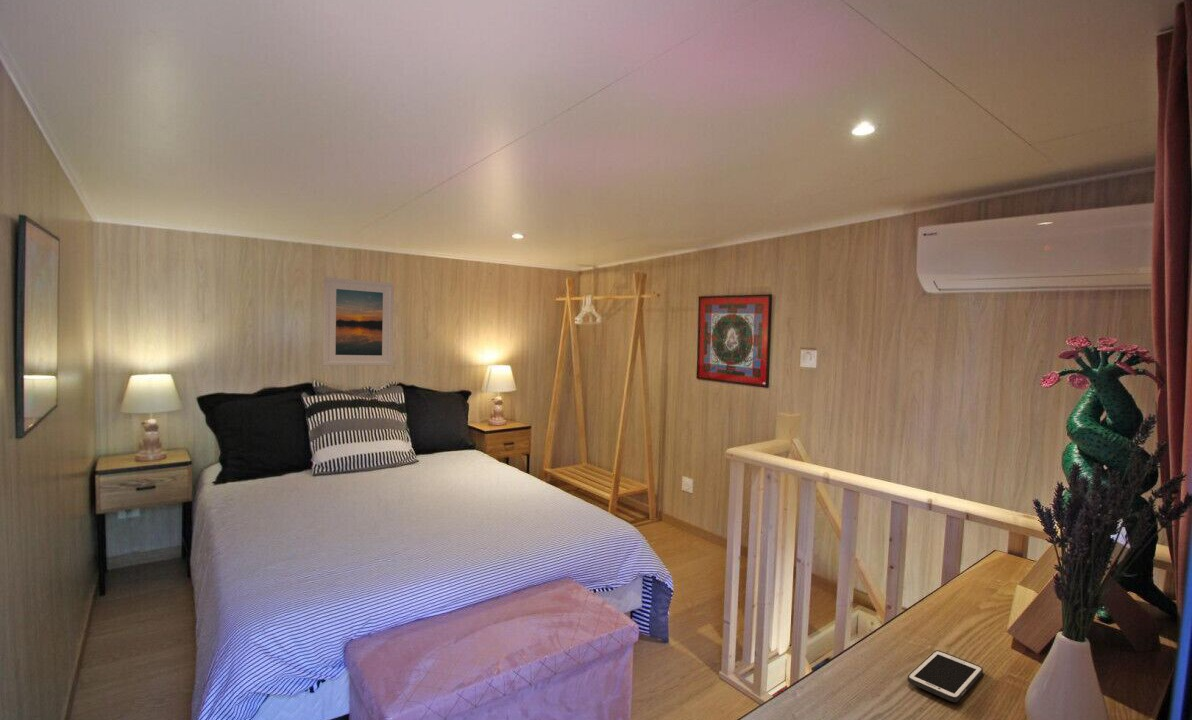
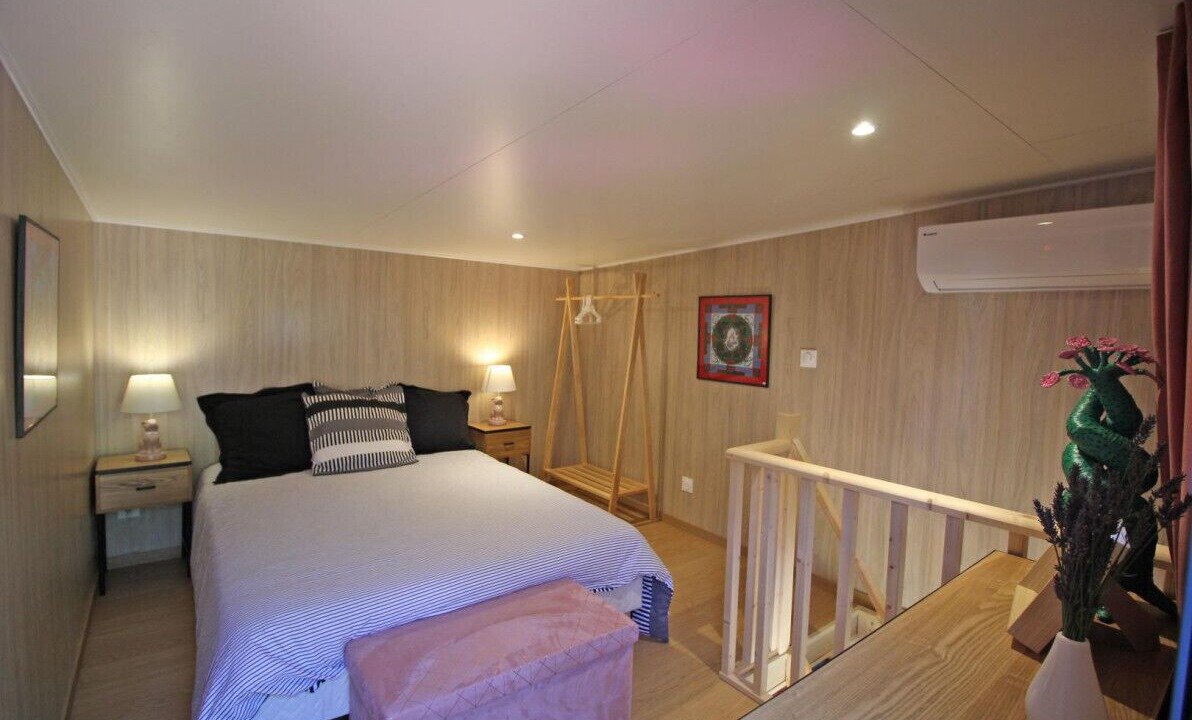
- cell phone [907,649,984,703]
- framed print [322,276,395,367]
